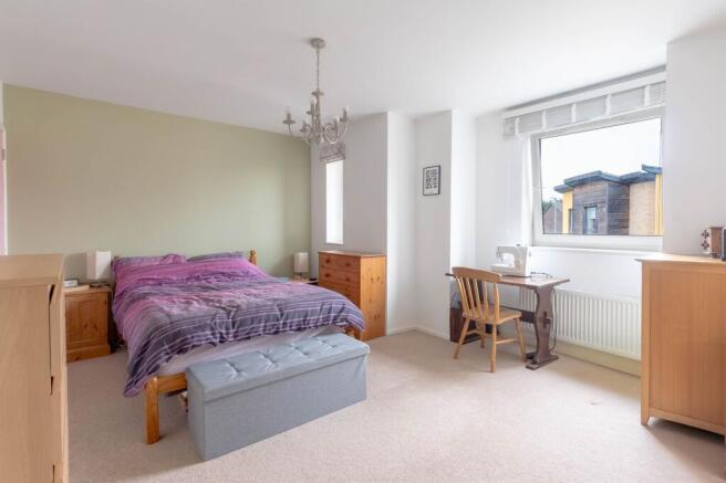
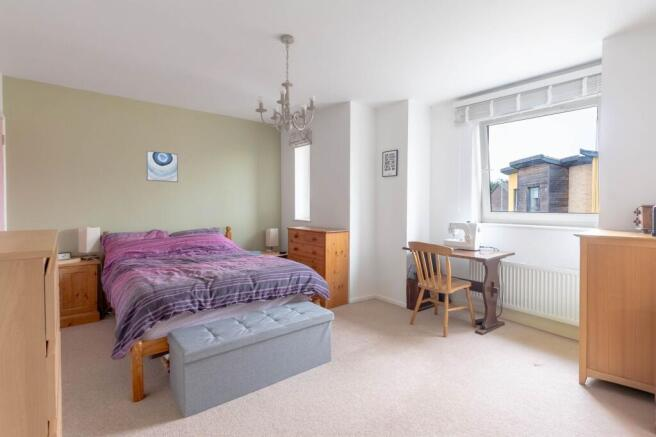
+ wall art [145,150,179,183]
